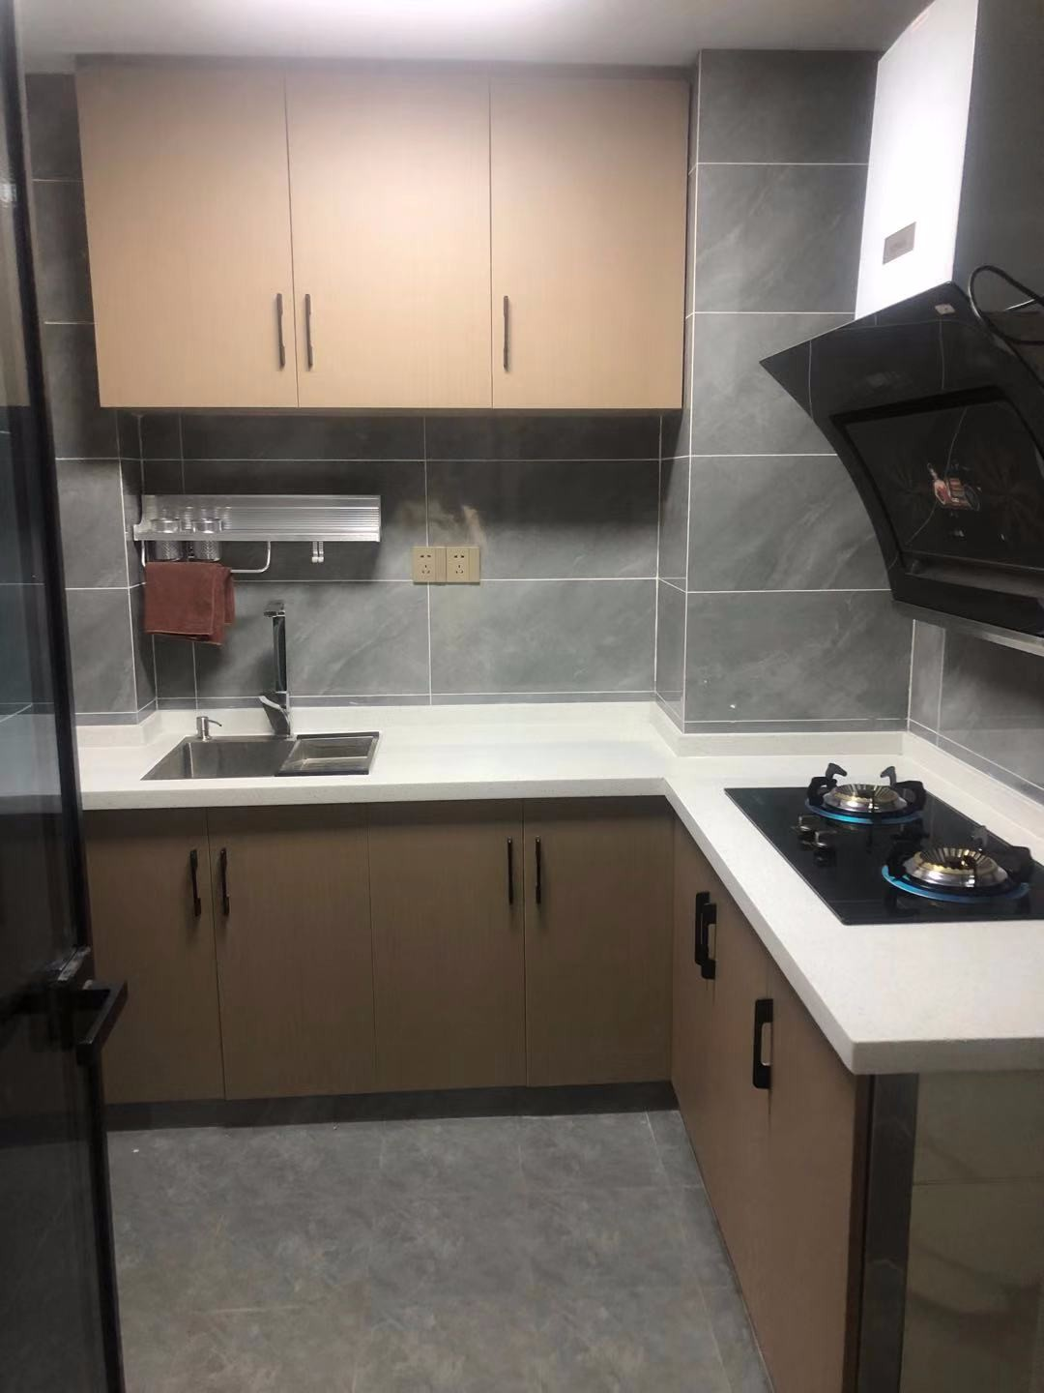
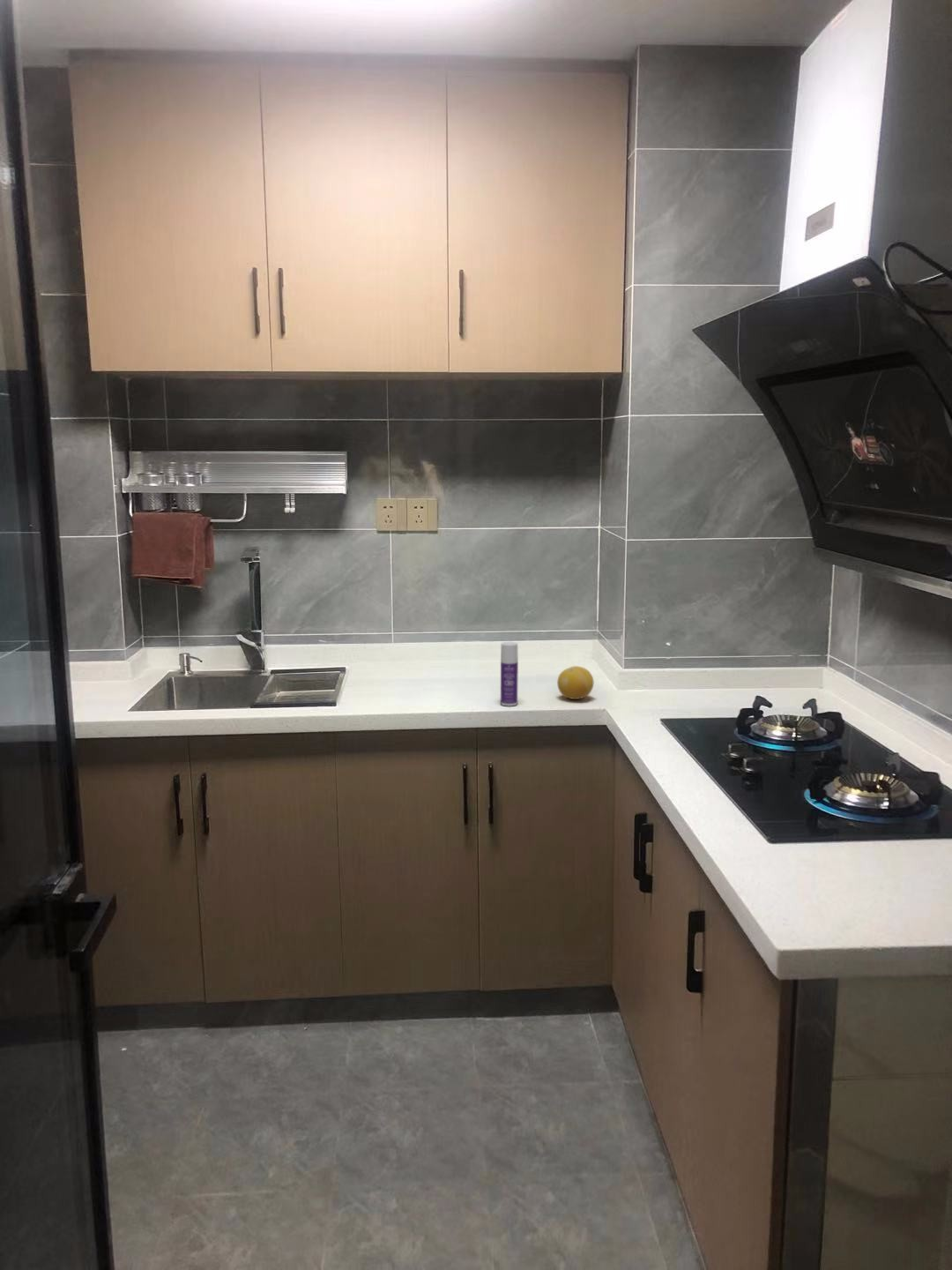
+ bottle [500,641,519,706]
+ fruit [556,665,594,700]
